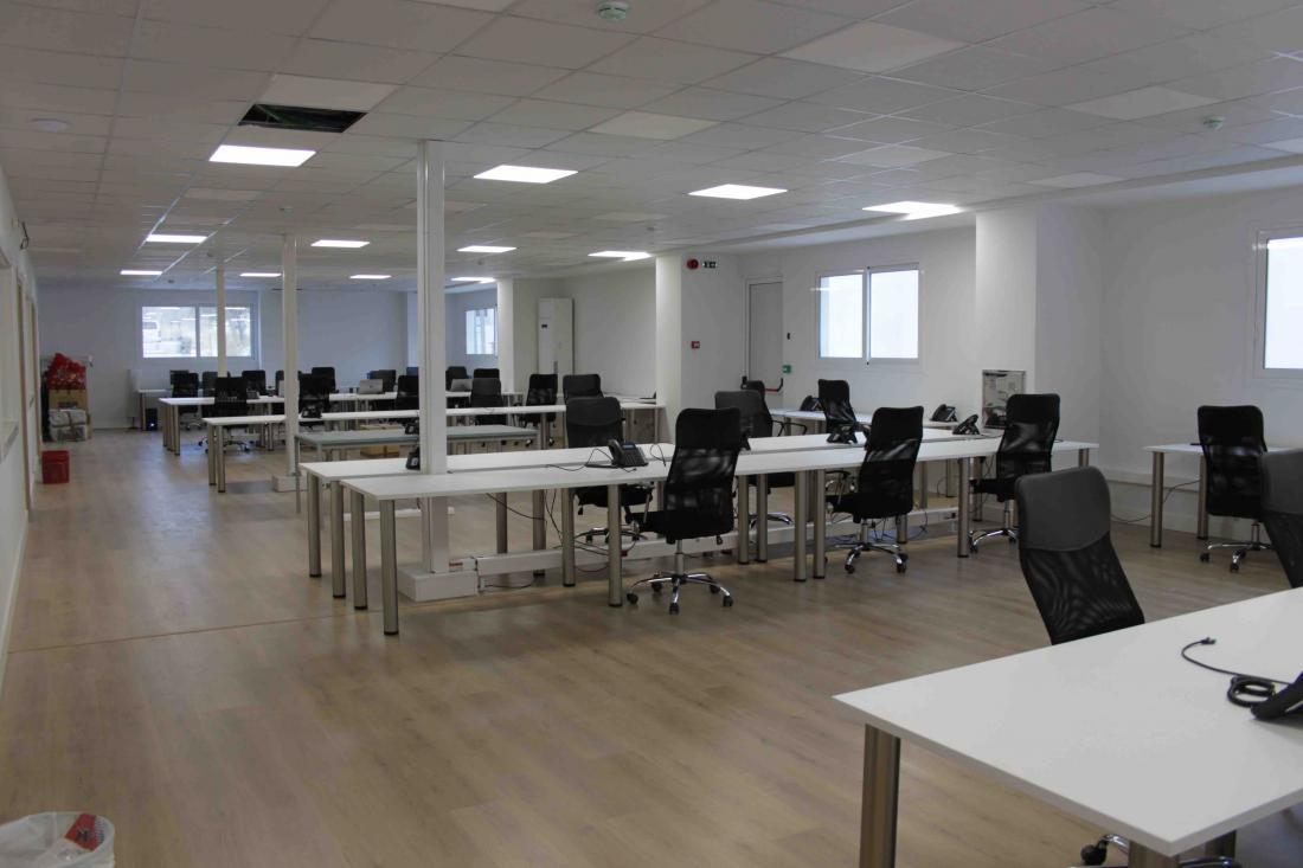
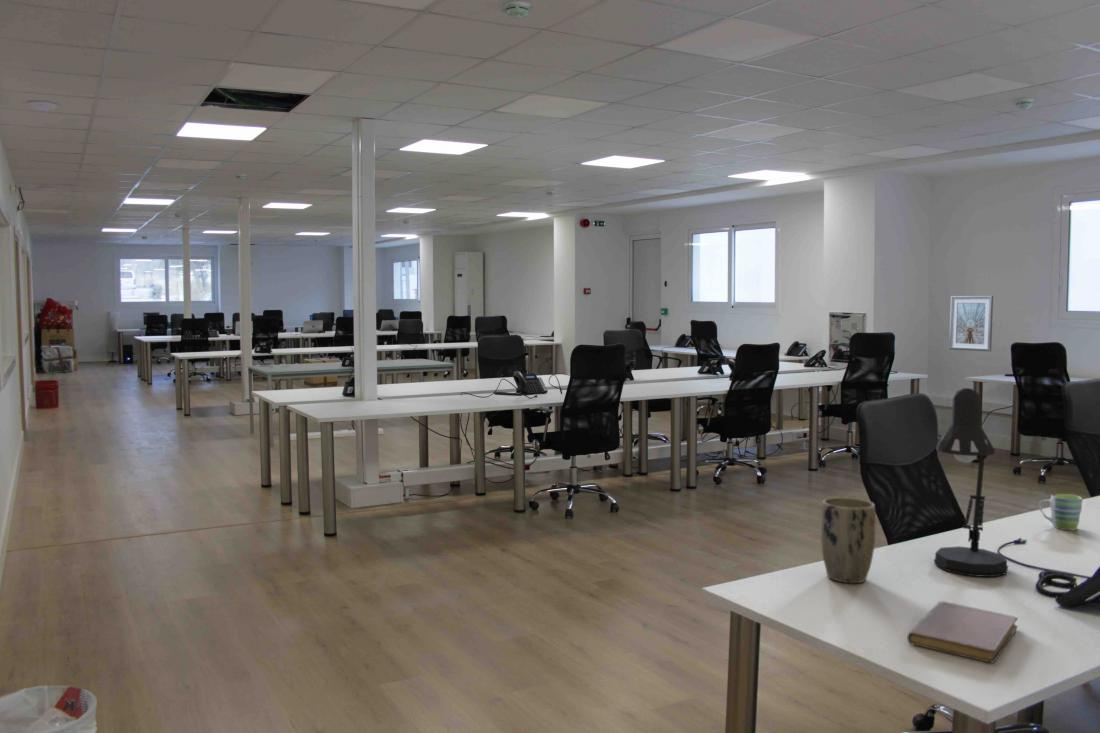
+ desk lamp [933,387,1009,578]
+ notebook [906,601,1019,664]
+ picture frame [948,295,994,352]
+ plant pot [820,497,877,584]
+ mug [1038,493,1084,532]
